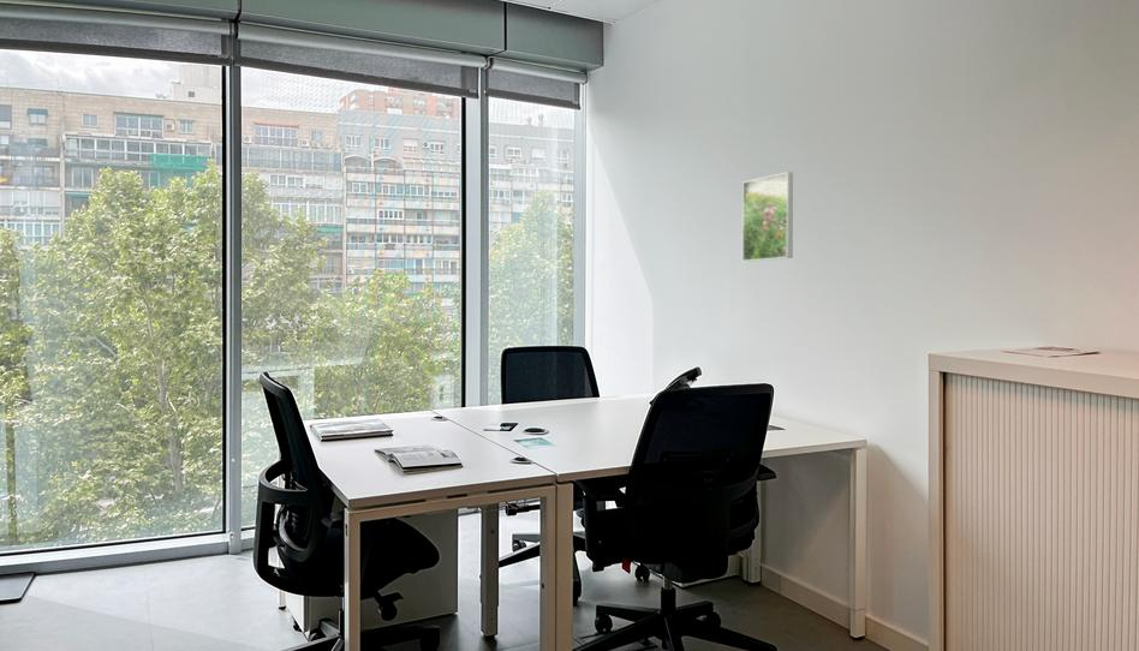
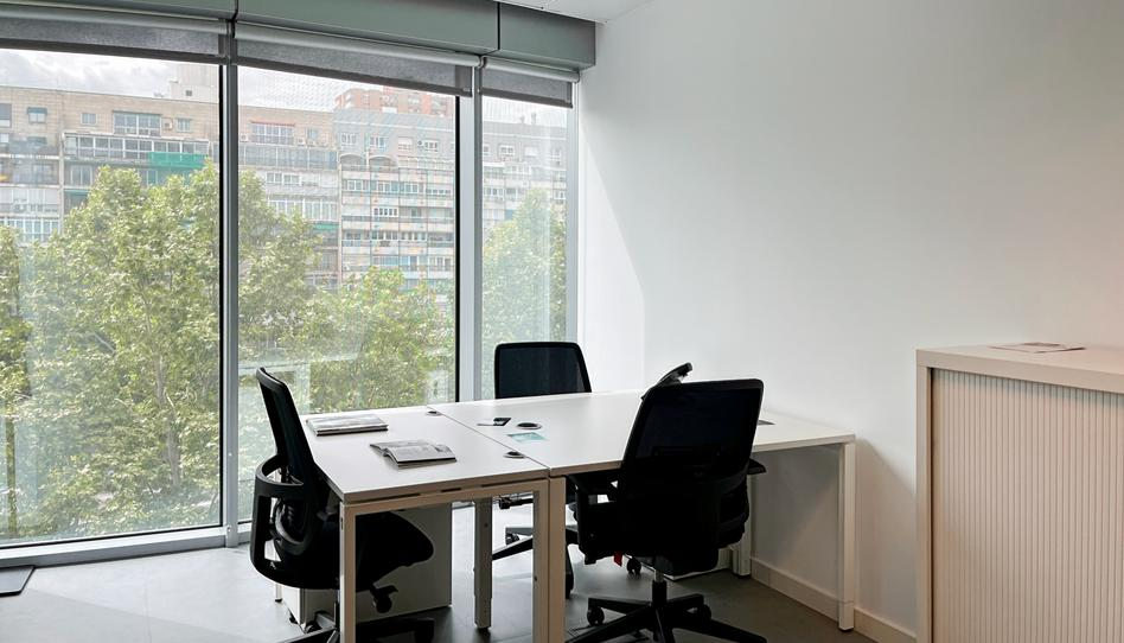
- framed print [741,171,794,263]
